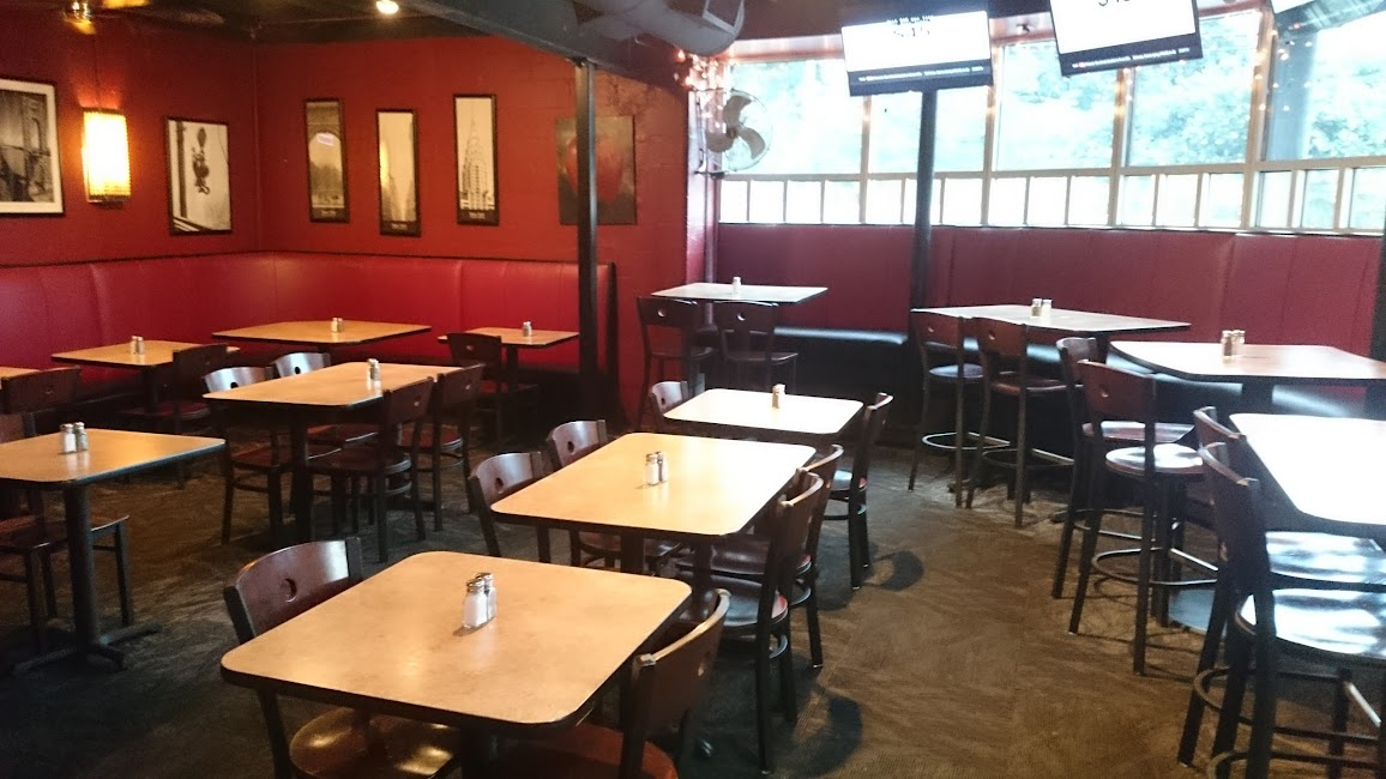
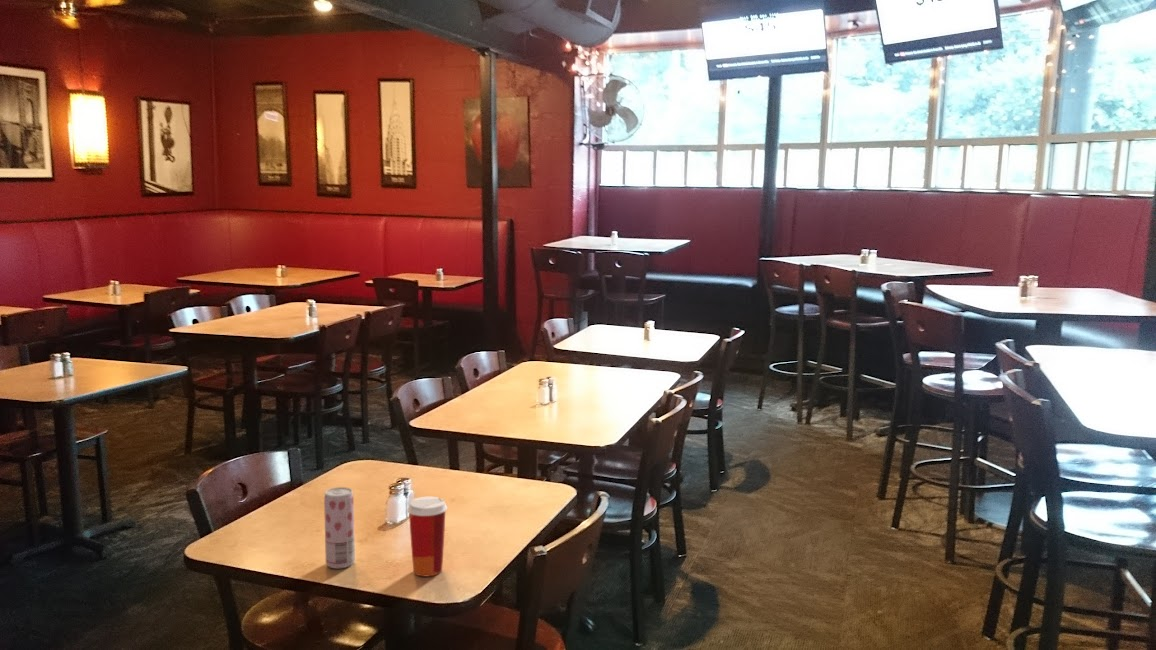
+ paper cup [406,496,448,577]
+ beverage can [323,486,356,569]
